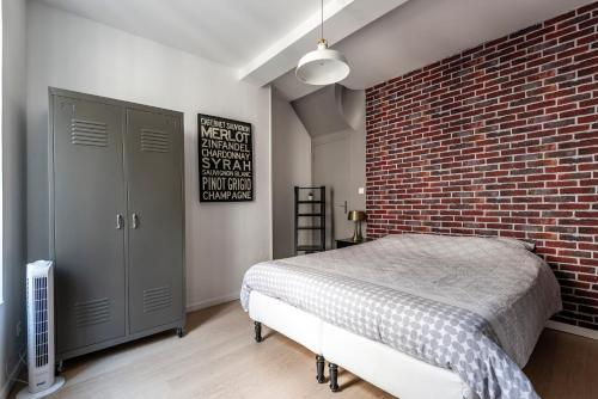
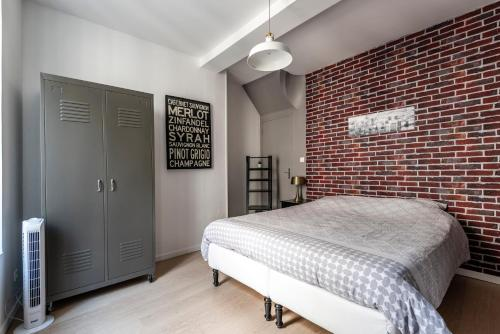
+ wall art [347,106,416,138]
